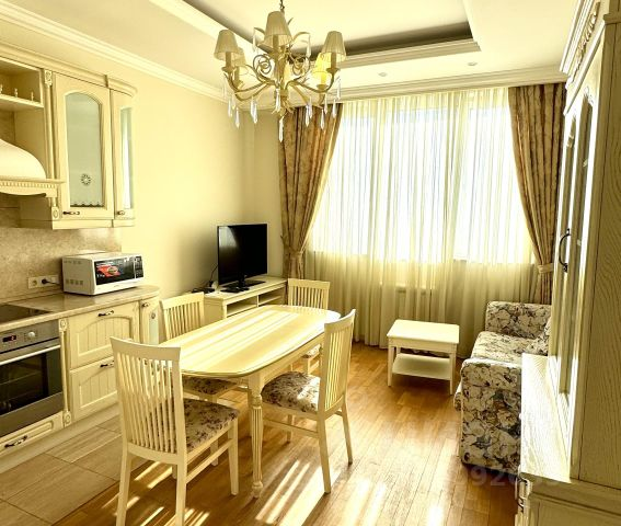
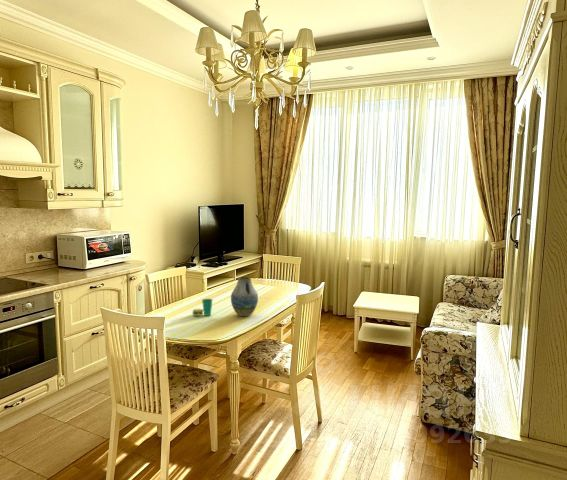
+ cup [191,298,213,317]
+ vase [230,276,259,317]
